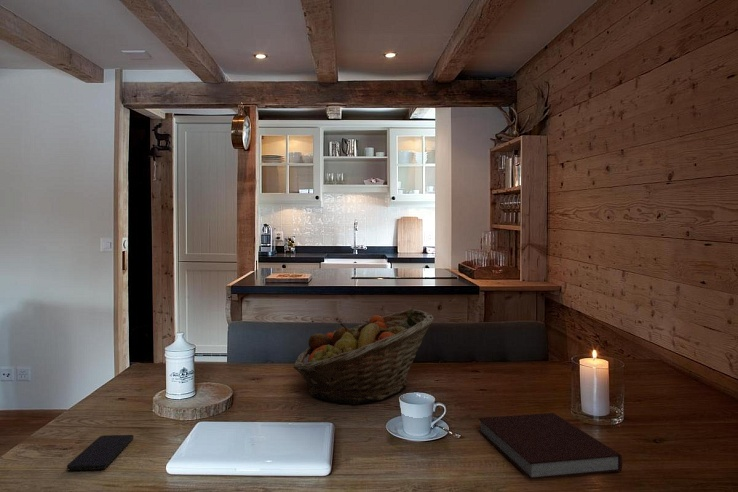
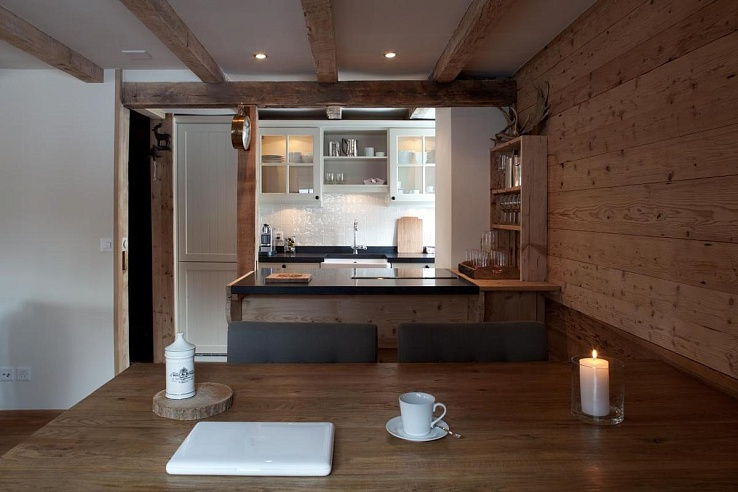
- notebook [477,412,623,480]
- fruit basket [292,308,435,405]
- smartphone [66,434,134,471]
